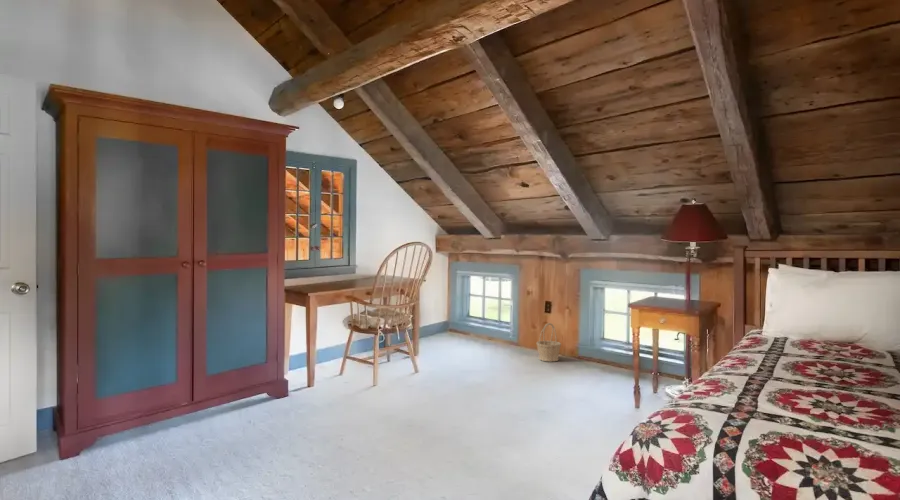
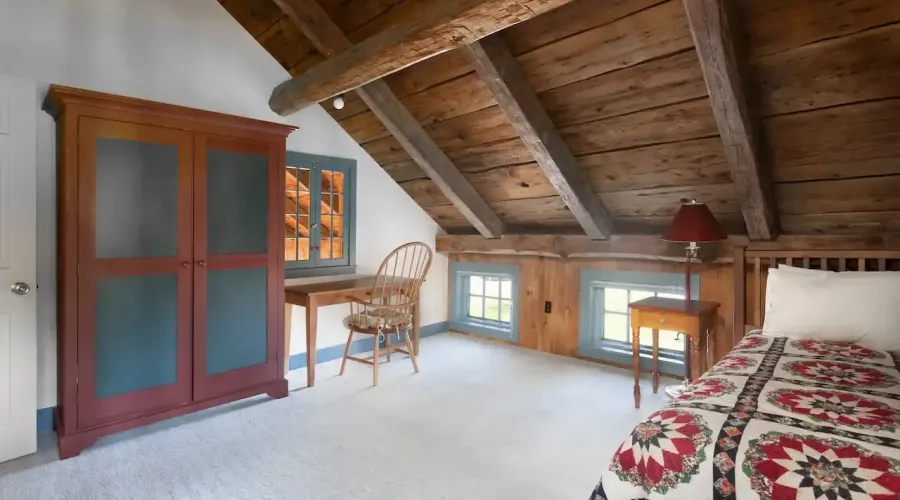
- basket [536,322,562,362]
